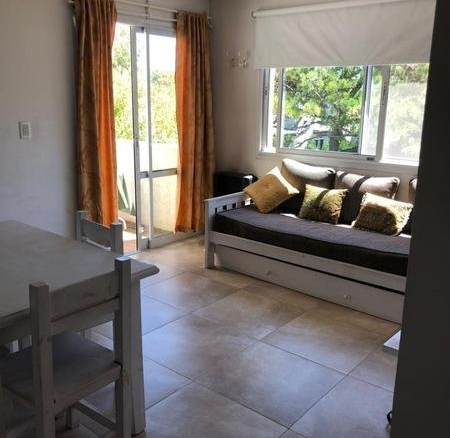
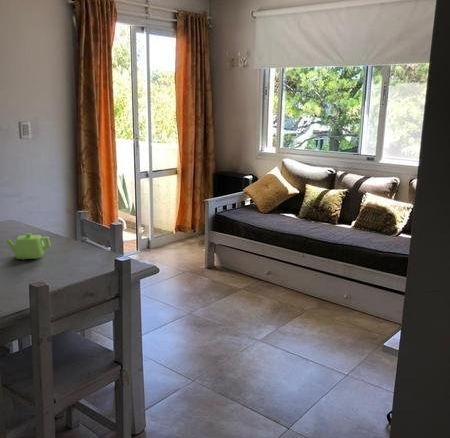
+ teapot [5,232,52,261]
